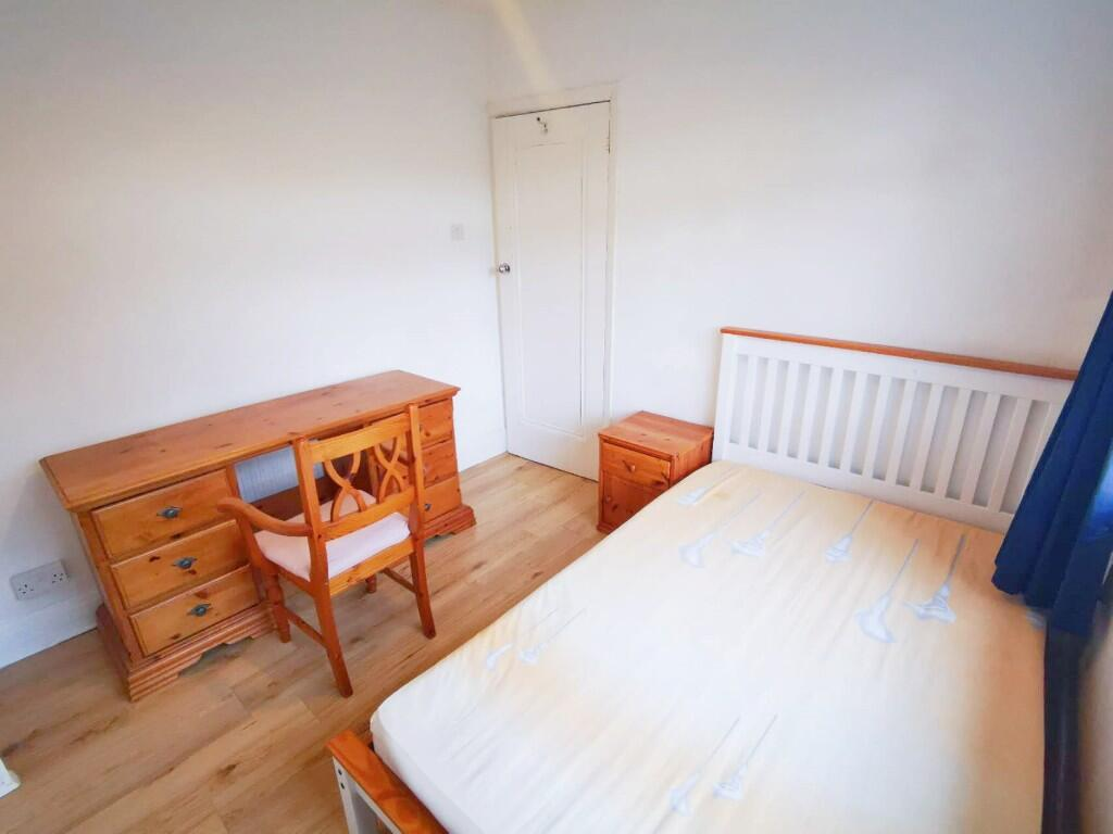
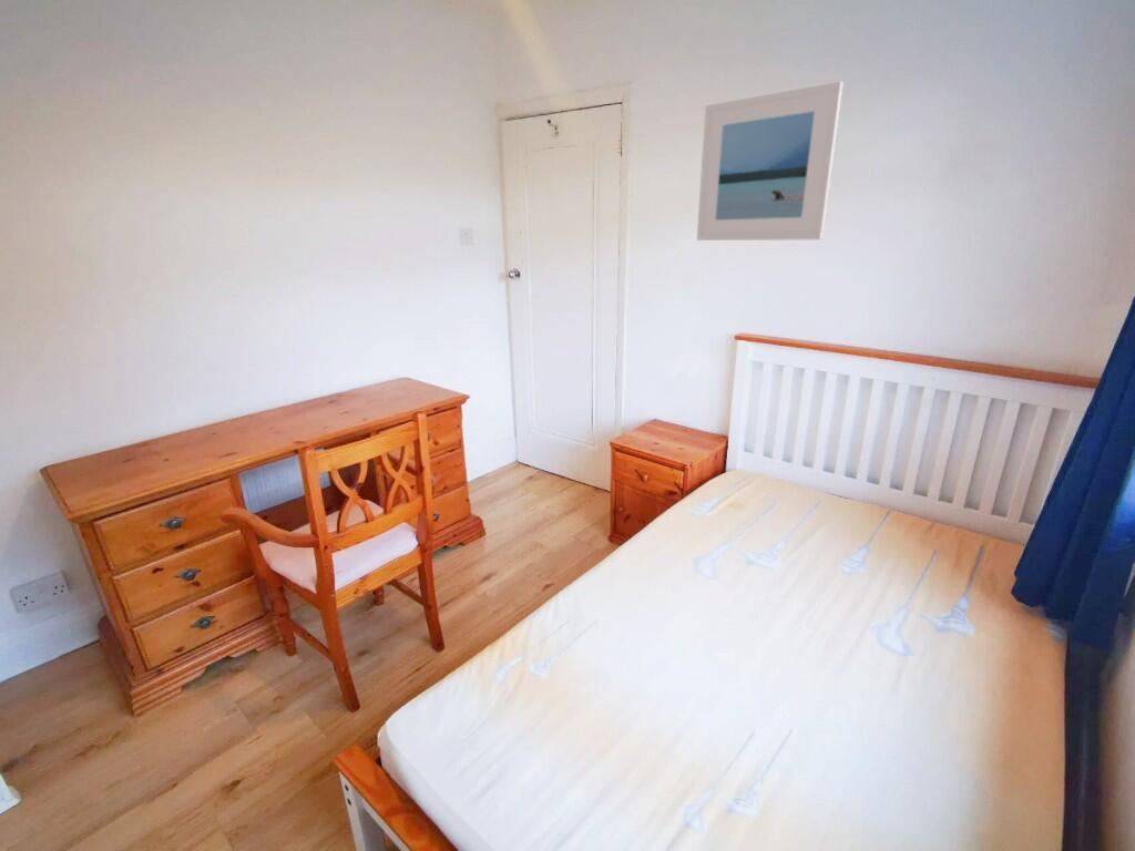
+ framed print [696,80,845,242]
